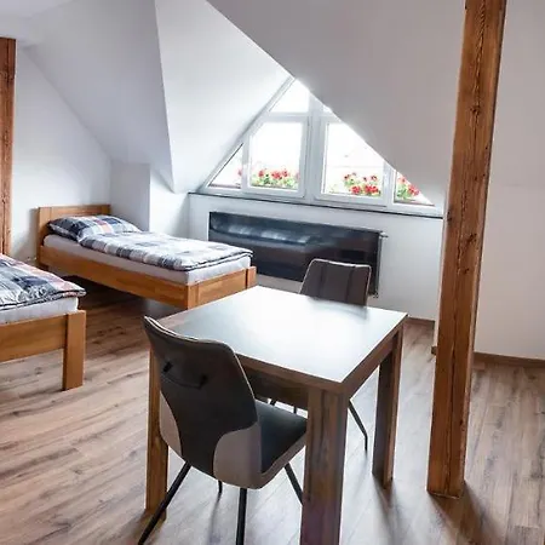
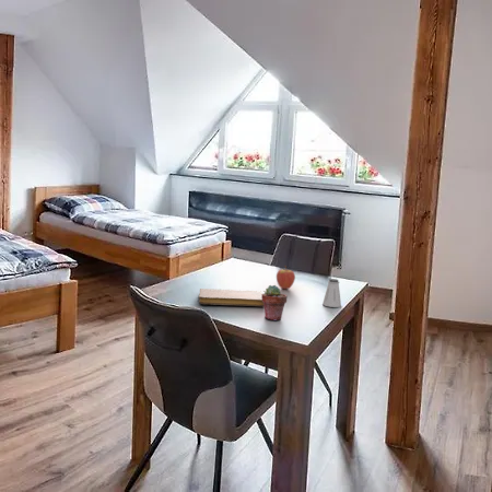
+ notebook [198,288,263,307]
+ saltshaker [321,278,342,308]
+ fruit [276,266,296,290]
+ potted succulent [261,284,288,321]
